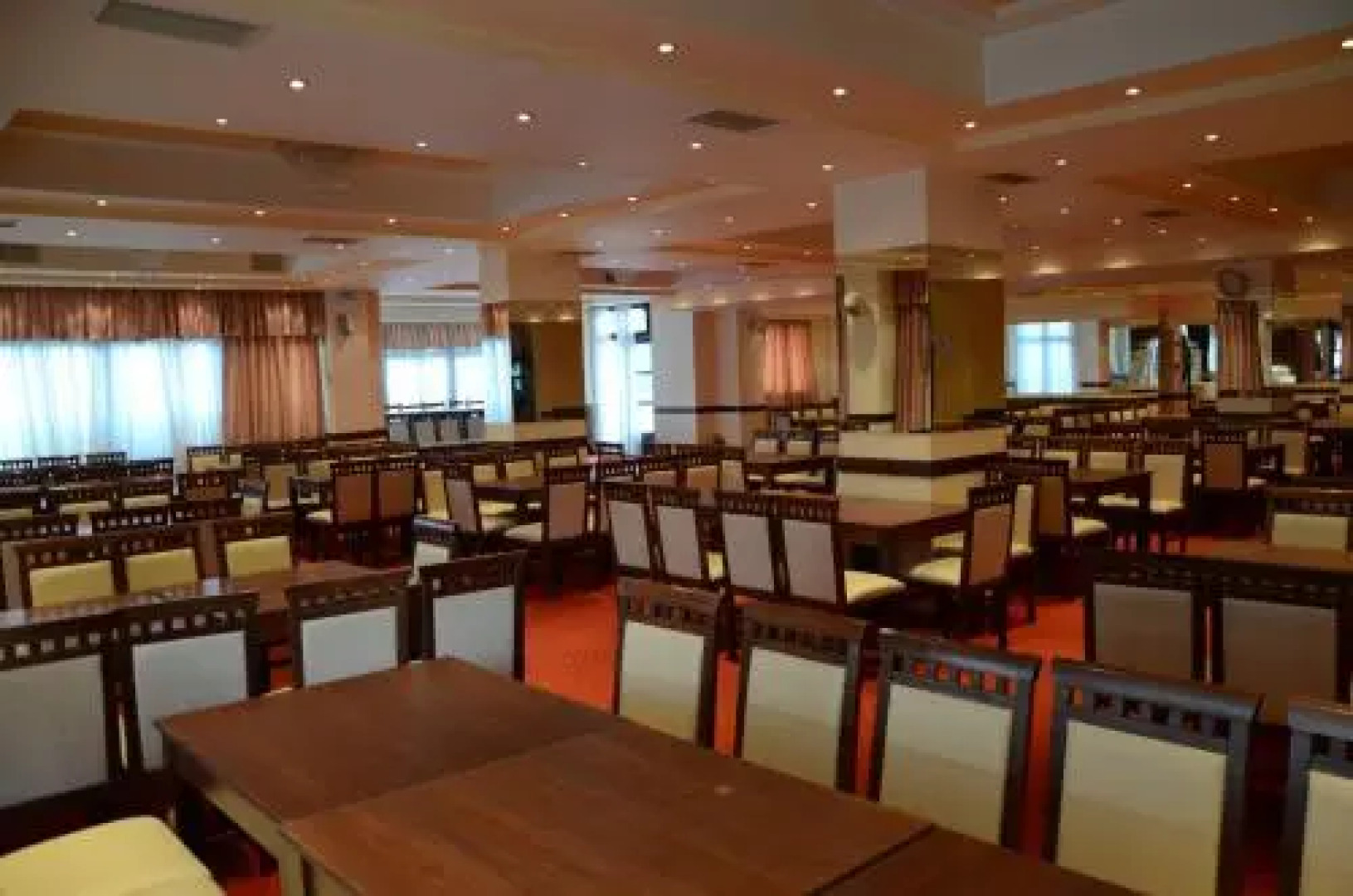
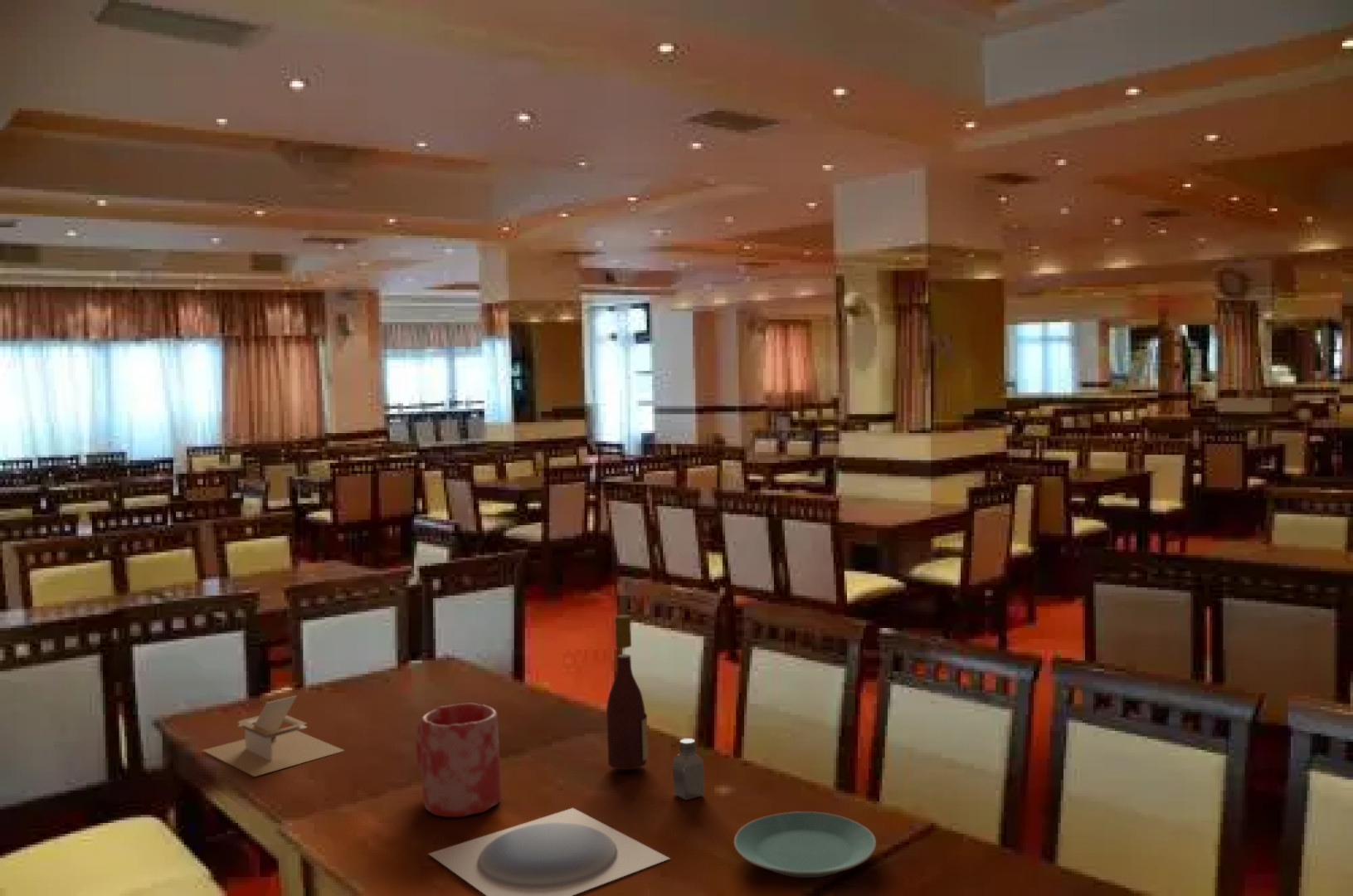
+ napkin holder [202,695,346,777]
+ plate [733,811,877,879]
+ wine bottle [606,614,649,770]
+ saltshaker [672,738,705,801]
+ plate [427,807,671,896]
+ vase [416,703,502,818]
